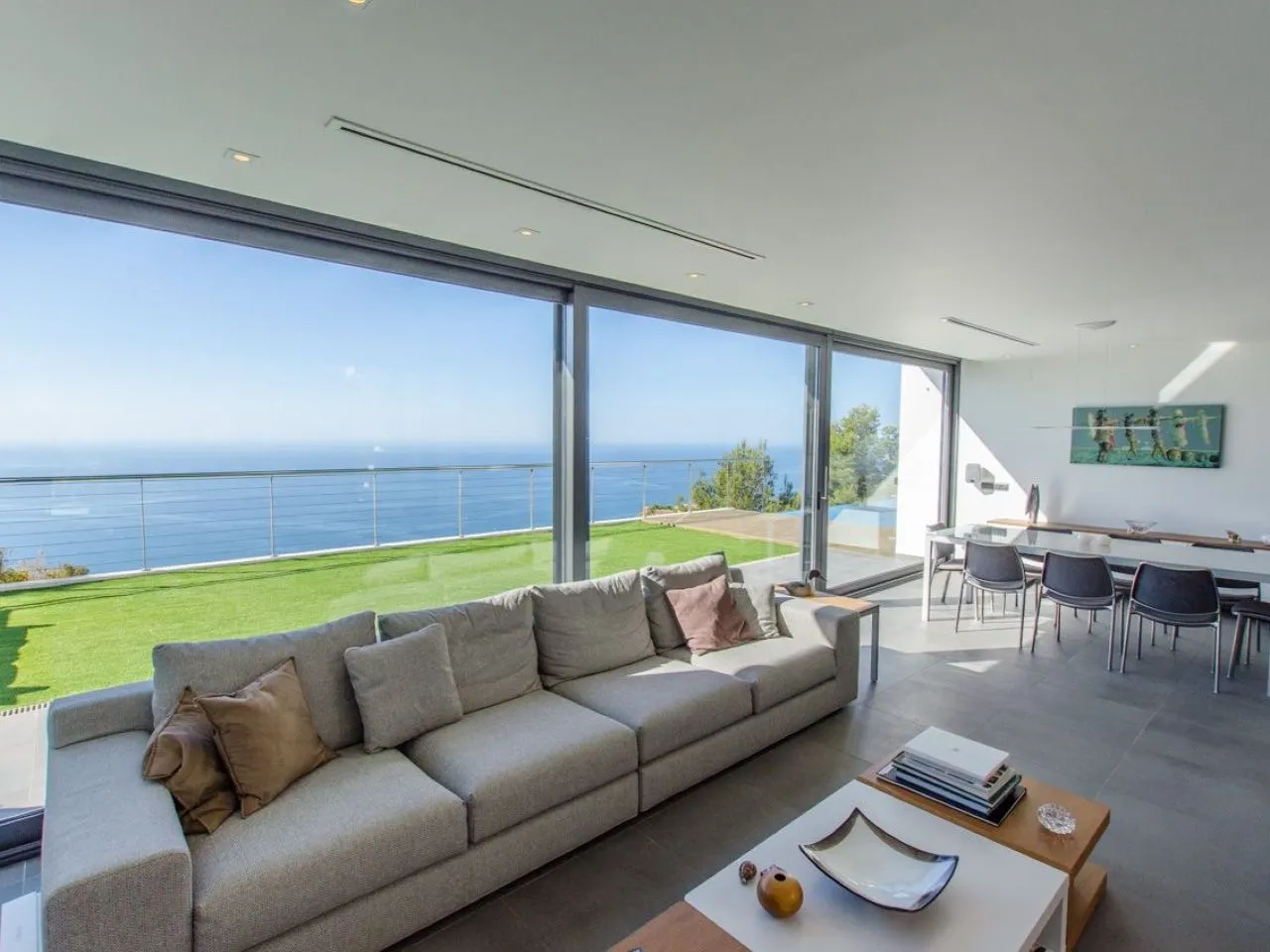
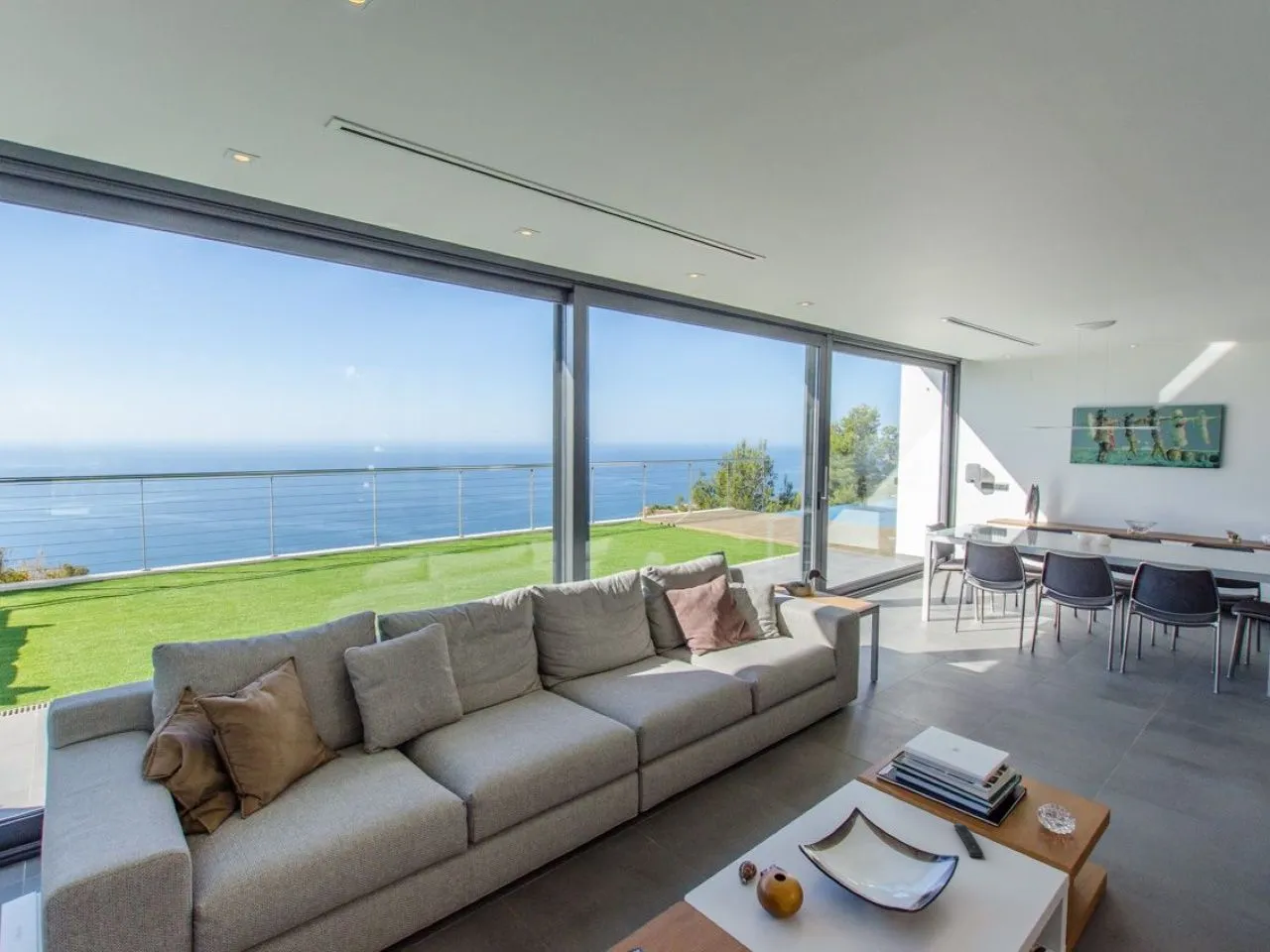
+ remote control [953,822,985,858]
